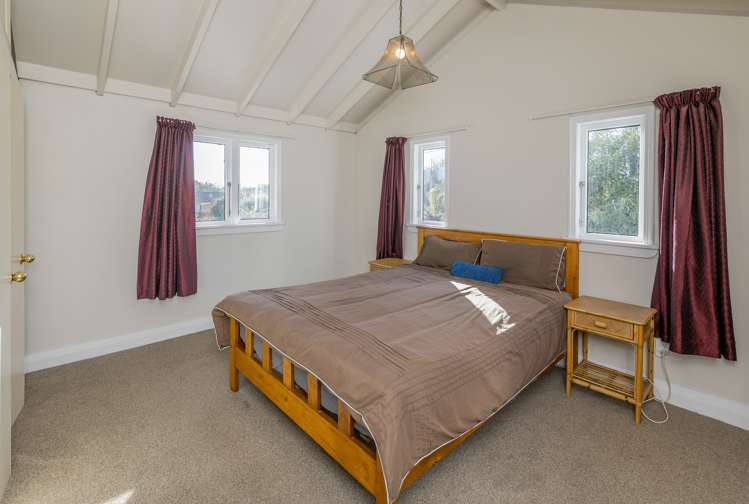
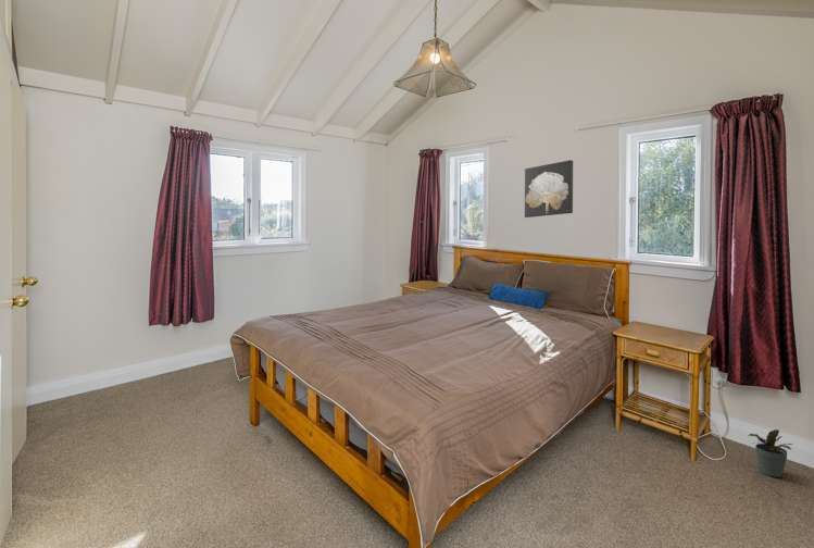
+ potted plant [747,428,794,478]
+ wall art [524,159,574,219]
